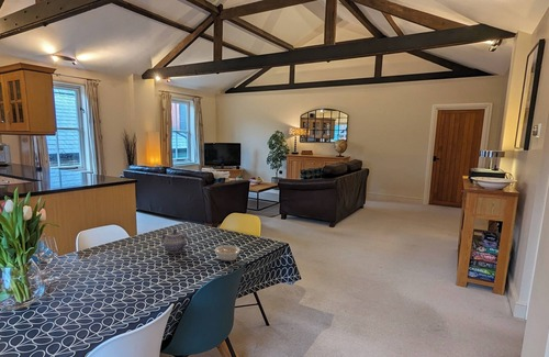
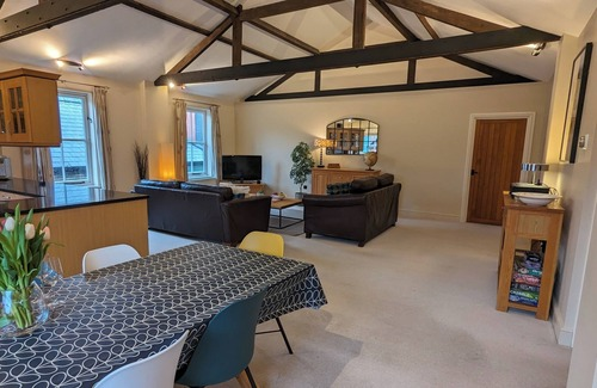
- teapot [159,228,191,254]
- legume [214,242,242,263]
